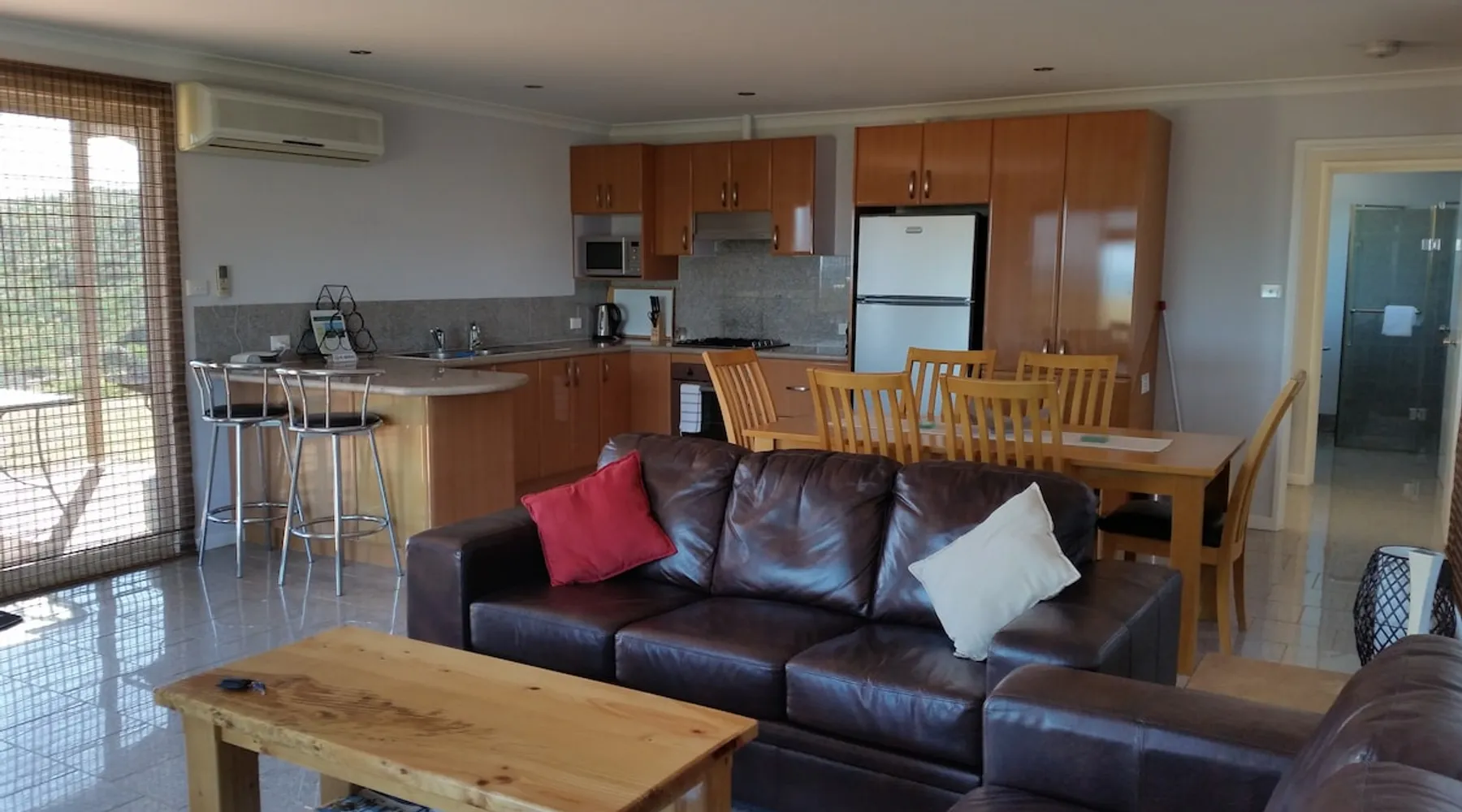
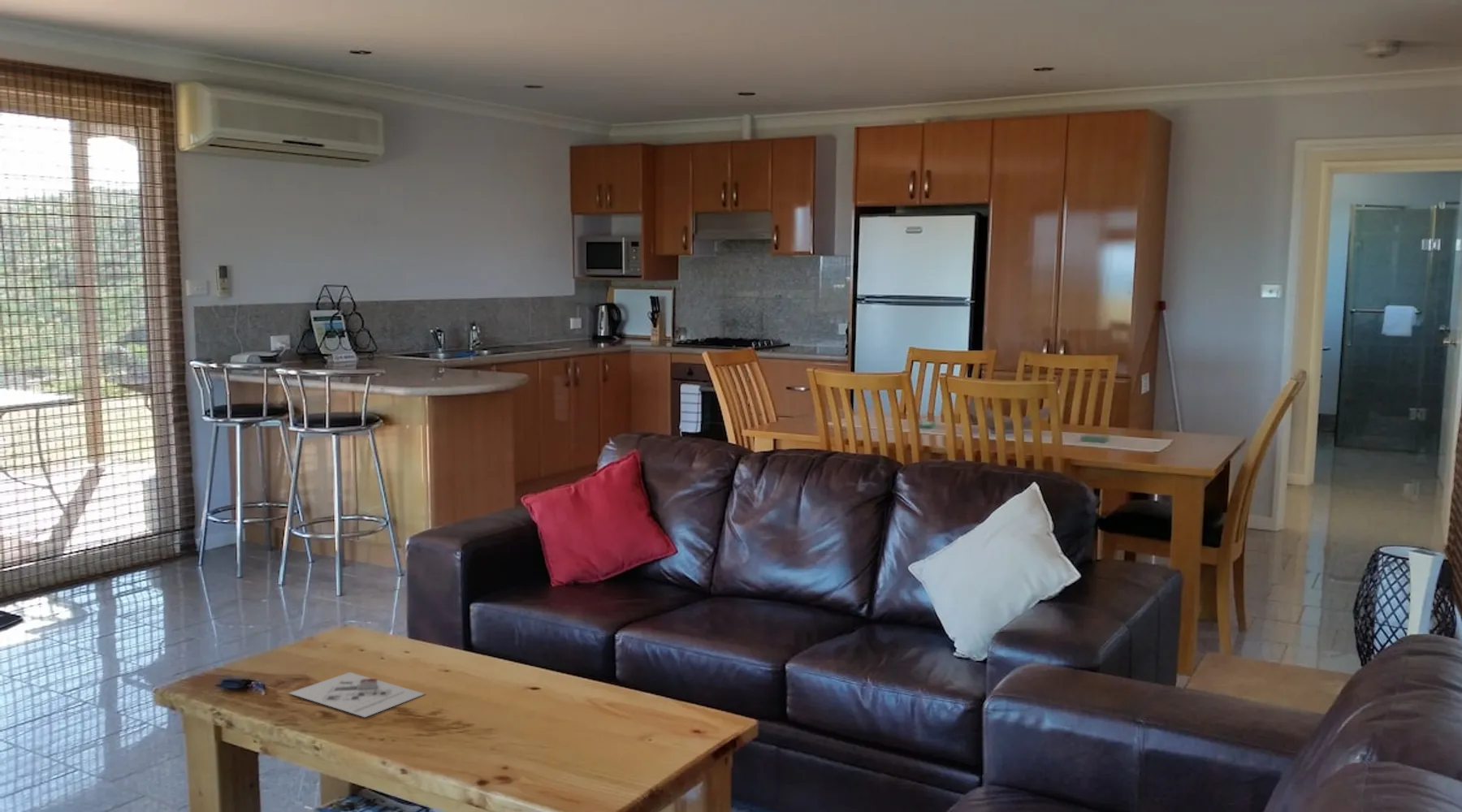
+ architectural model [288,672,426,718]
